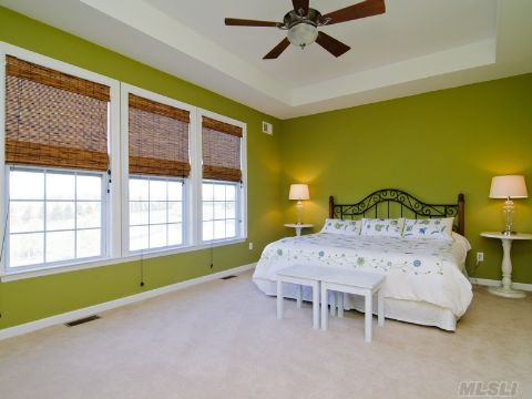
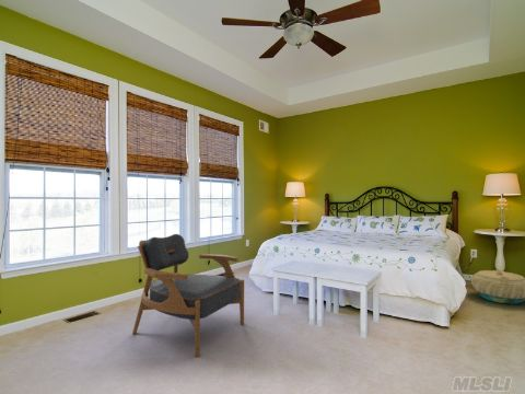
+ armchair [131,233,245,358]
+ basket [470,269,525,305]
